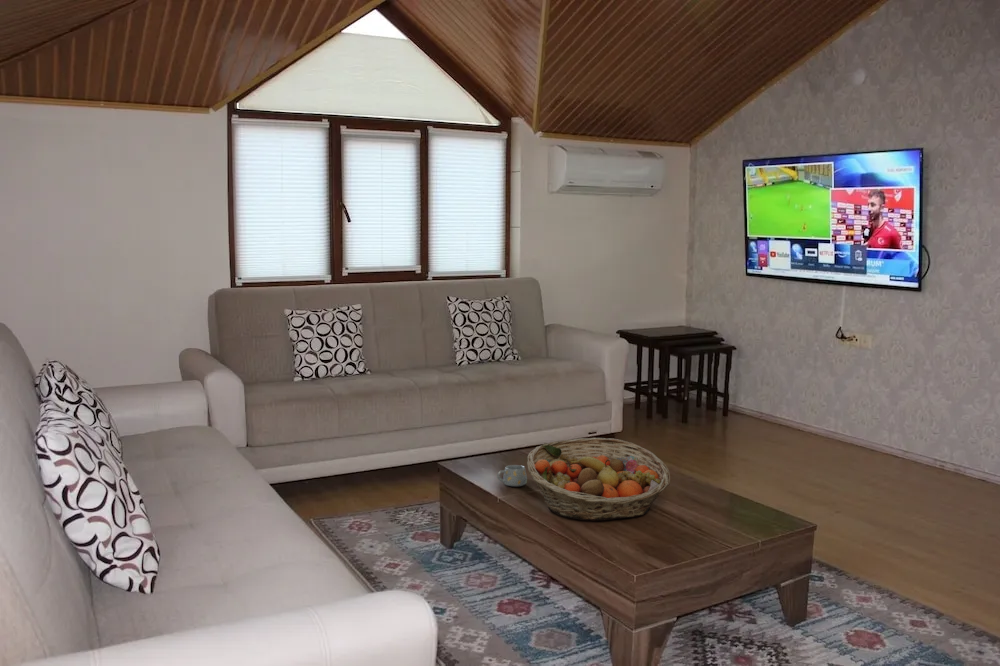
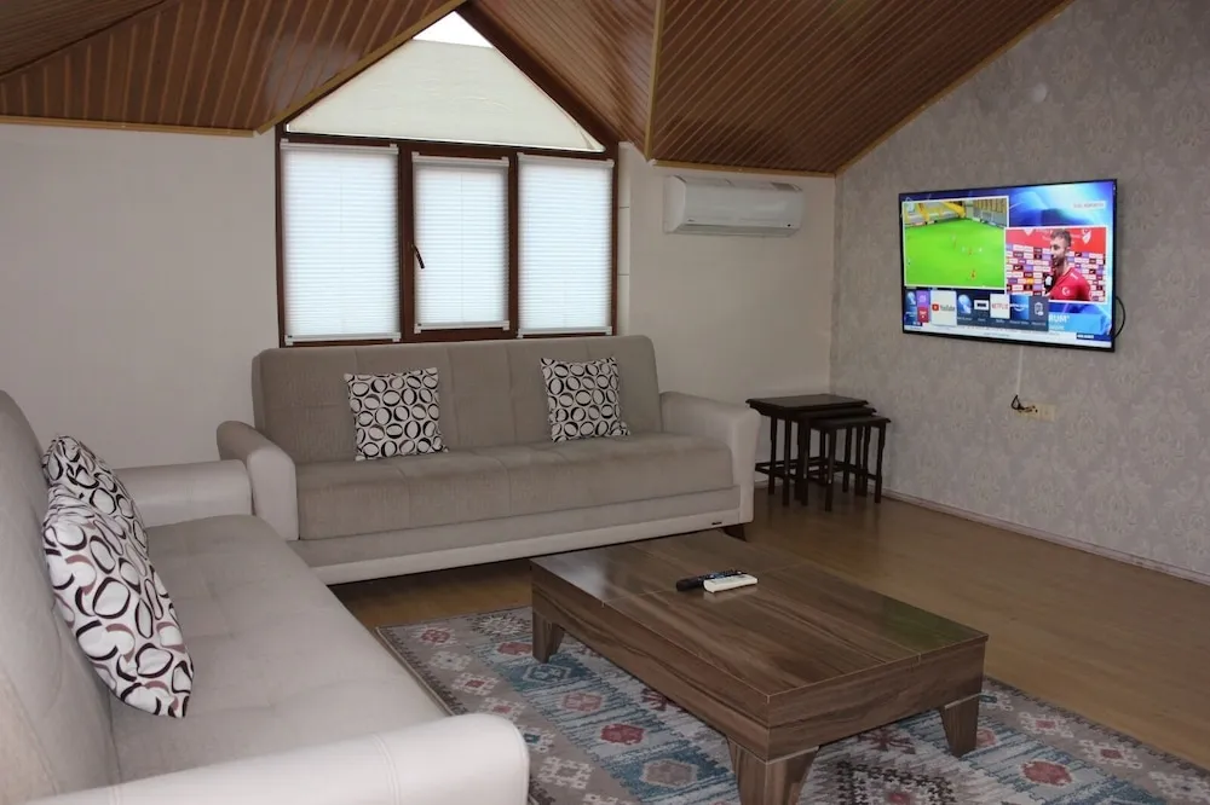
- mug [496,464,528,487]
- fruit basket [526,437,671,521]
